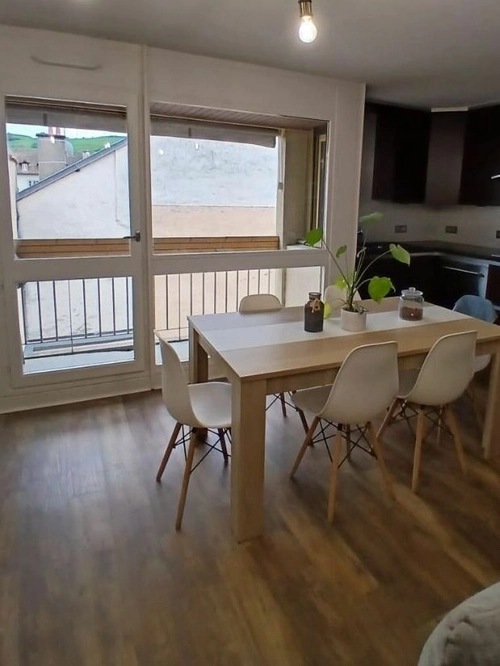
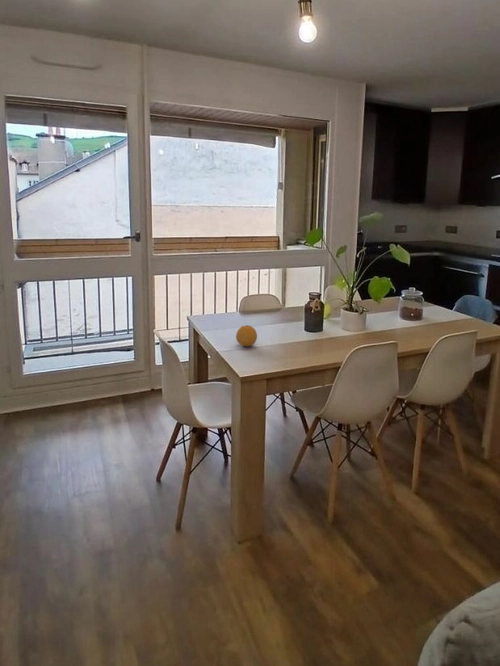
+ fruit [235,324,258,347]
